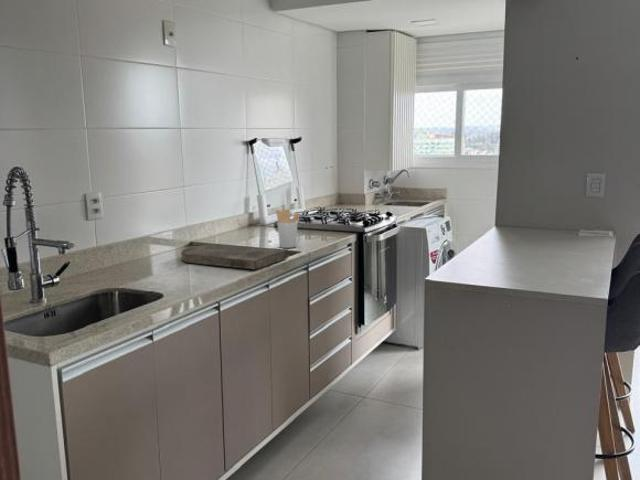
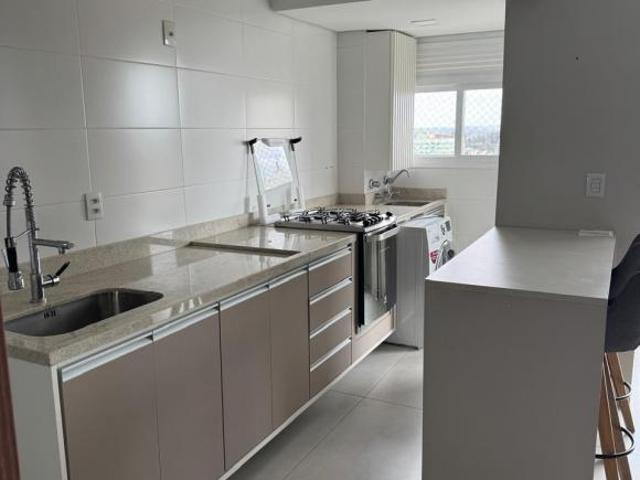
- utensil holder [275,208,301,249]
- cutting board [180,244,288,271]
